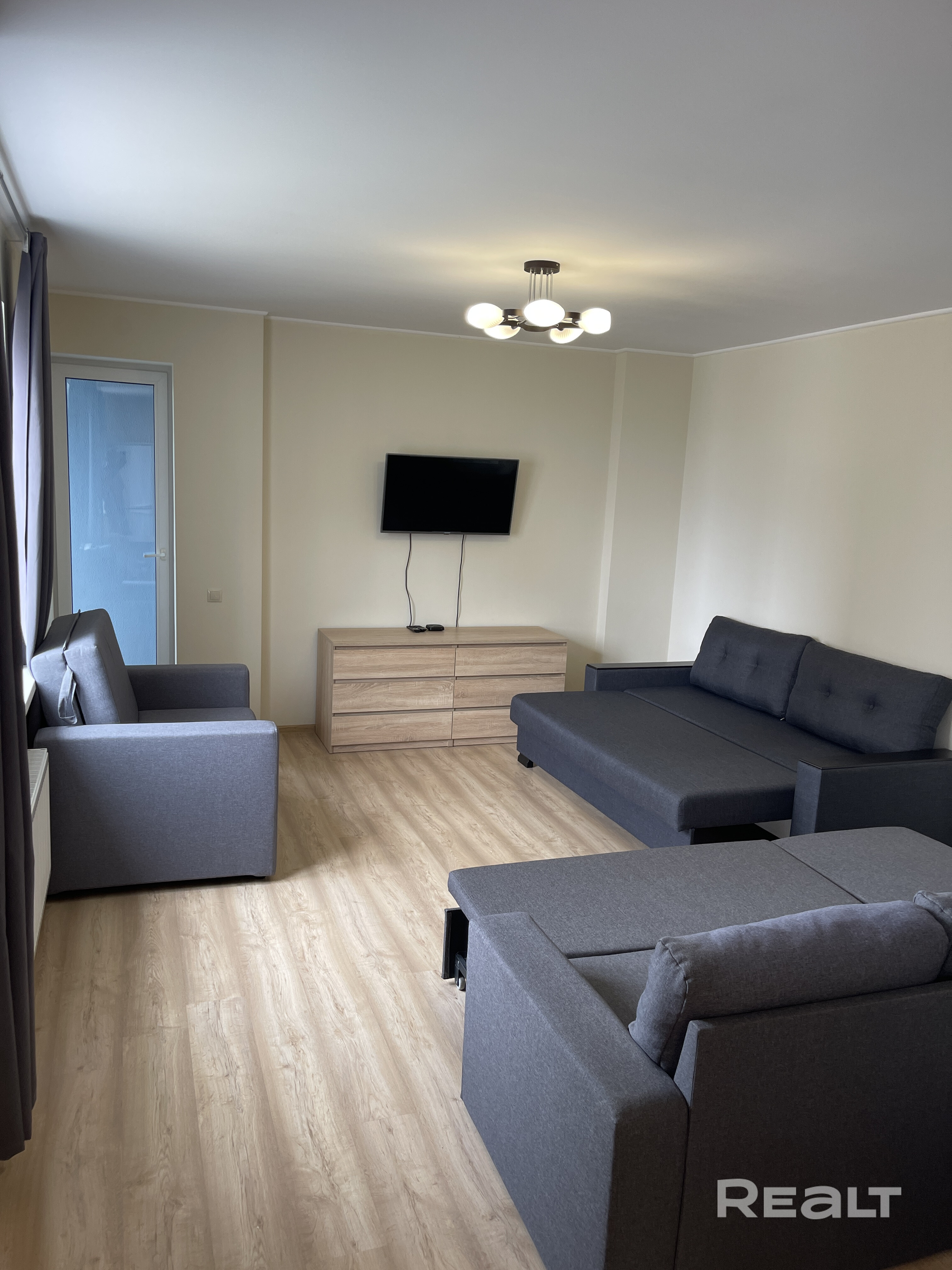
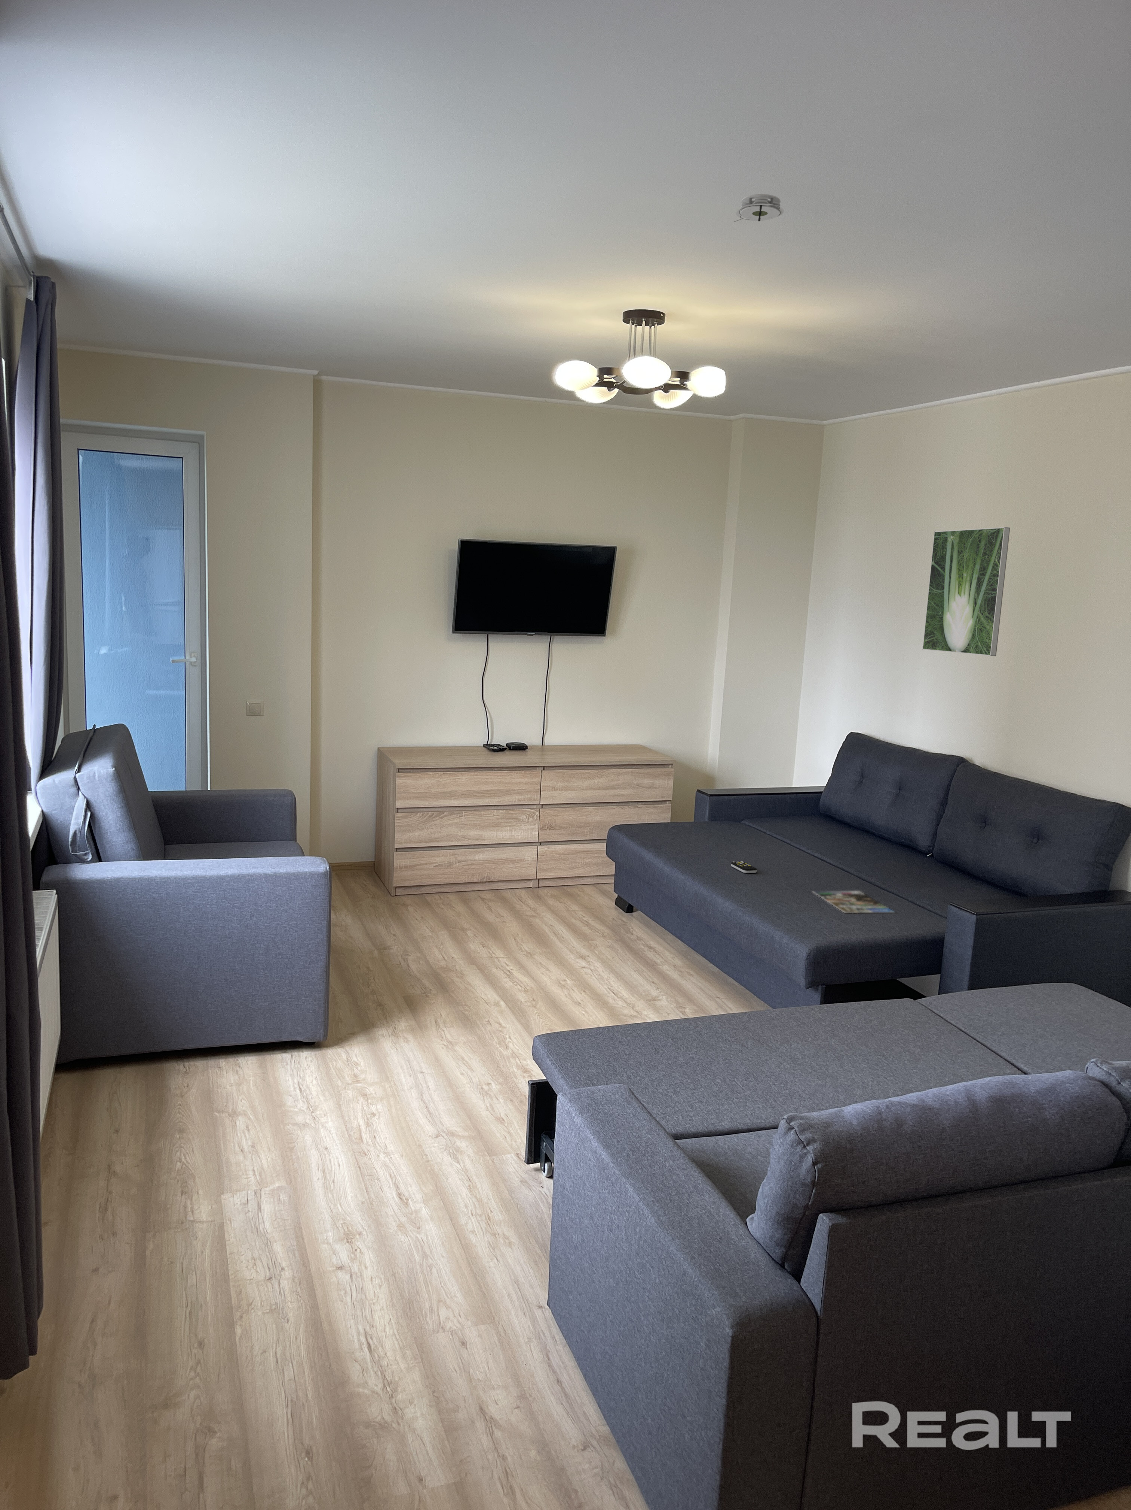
+ remote control [731,861,757,874]
+ magazine [811,891,896,913]
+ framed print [922,527,1011,656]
+ smoke detector [733,194,784,222]
